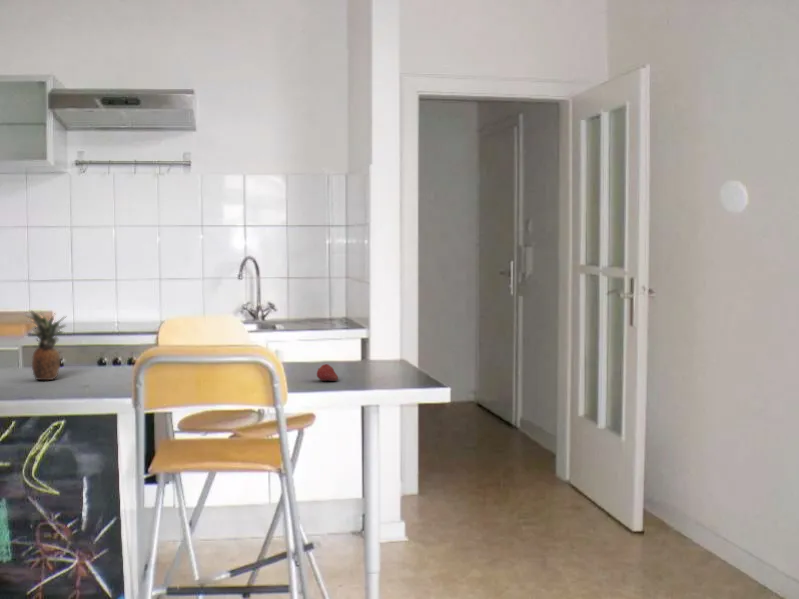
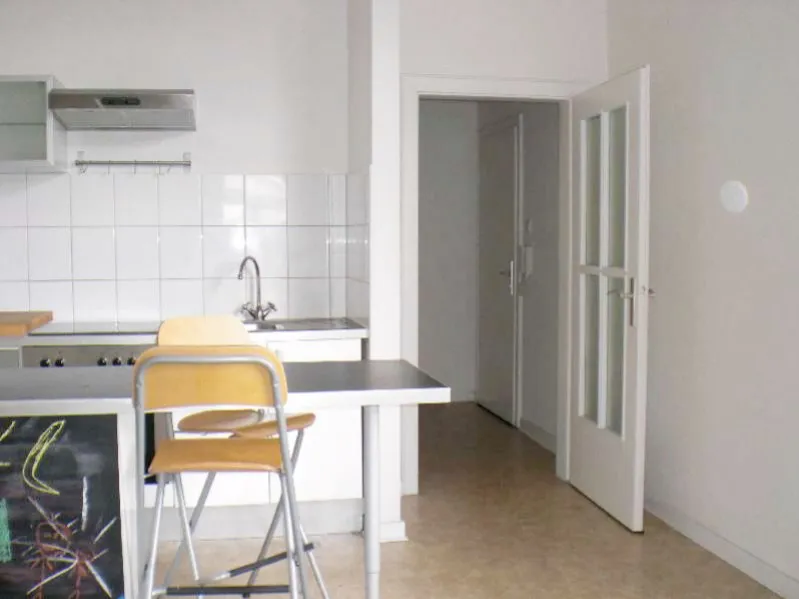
- fruit [23,309,67,381]
- fruit [316,363,339,382]
